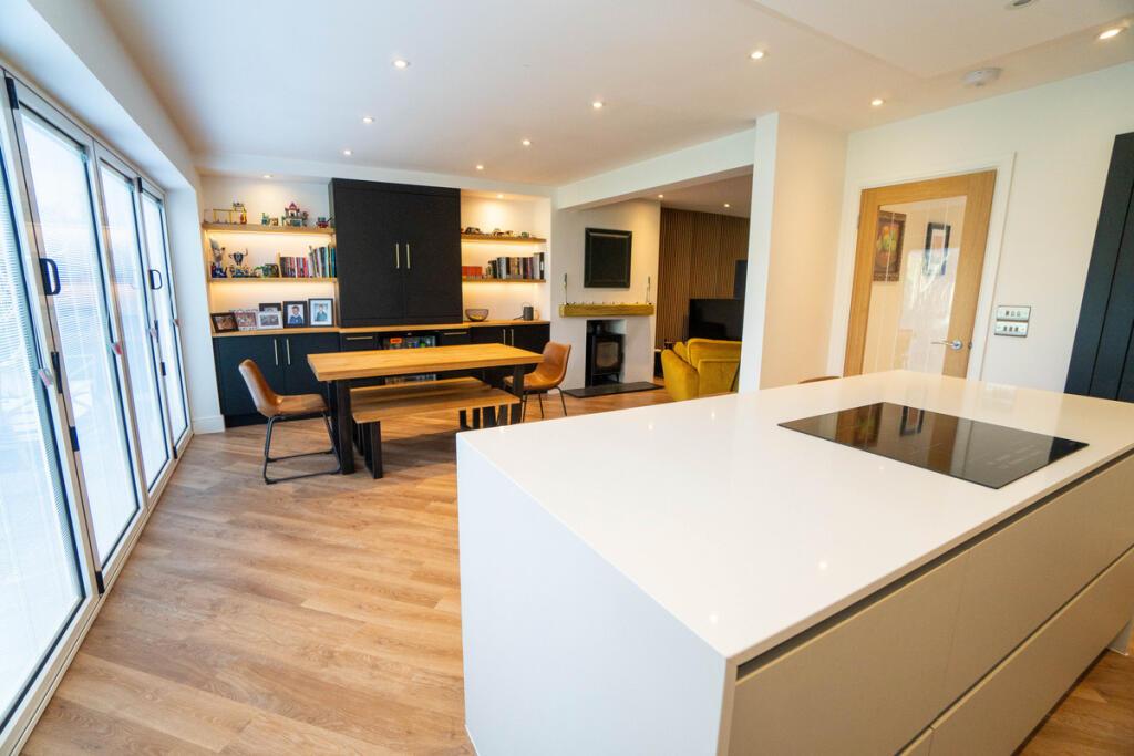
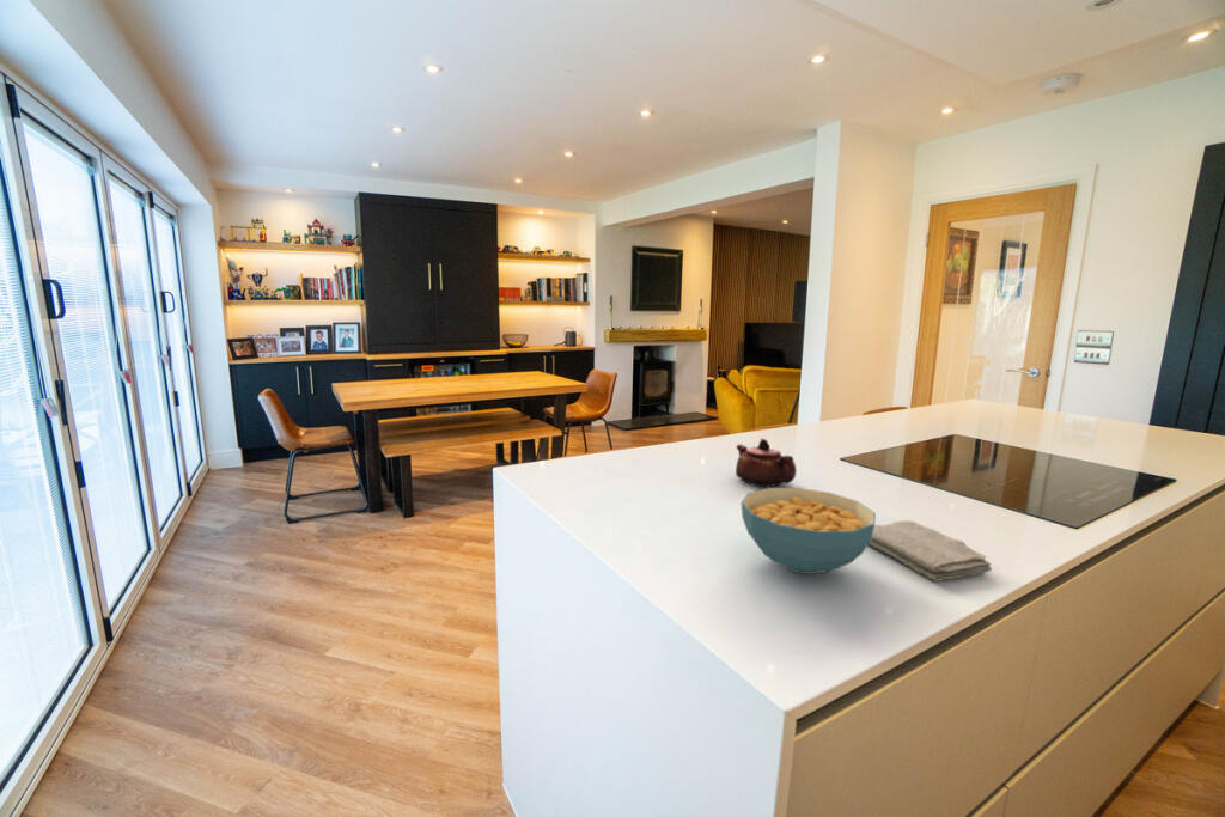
+ washcloth [867,519,993,583]
+ cereal bowl [741,487,877,575]
+ teapot [735,438,798,488]
